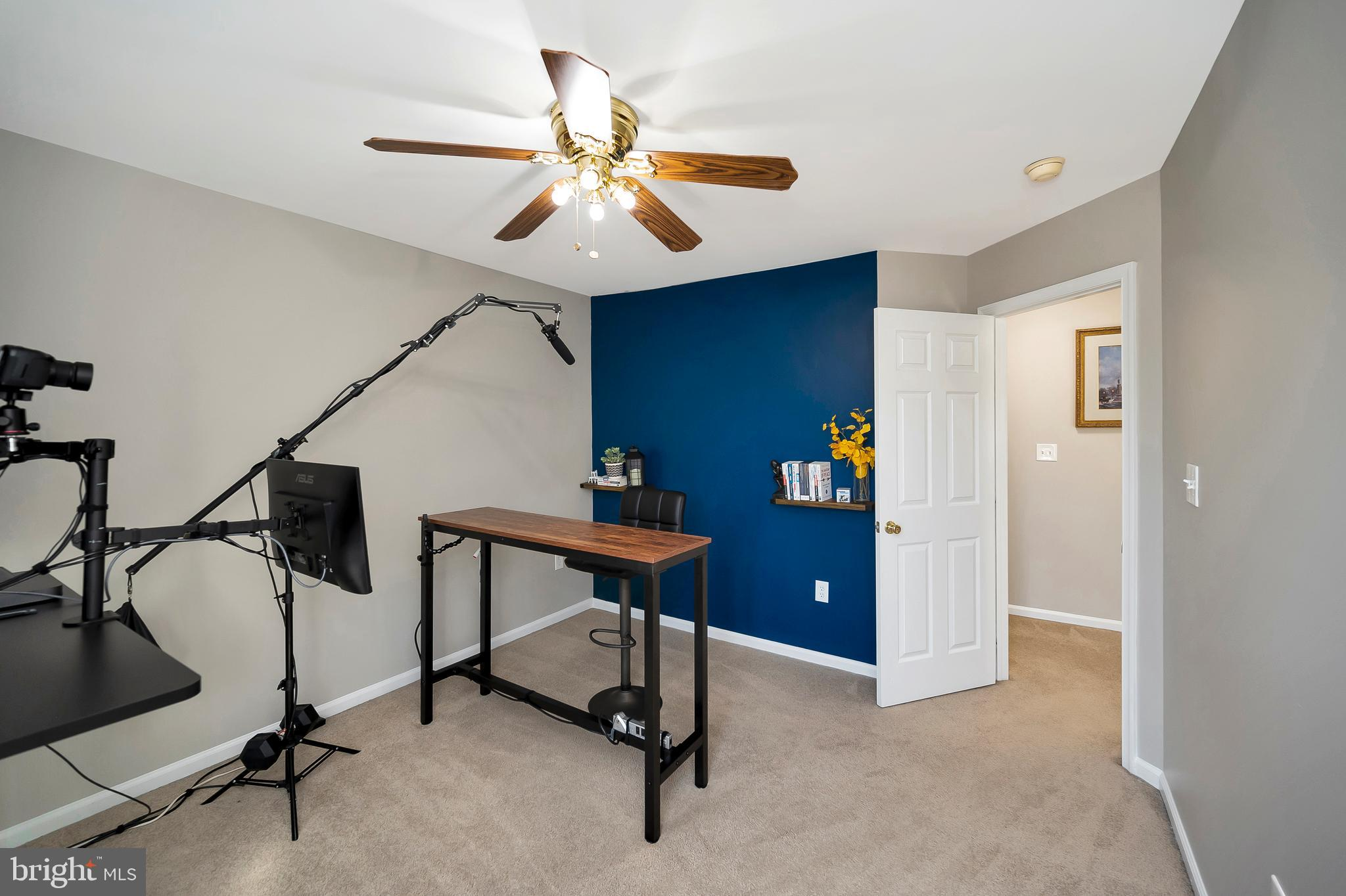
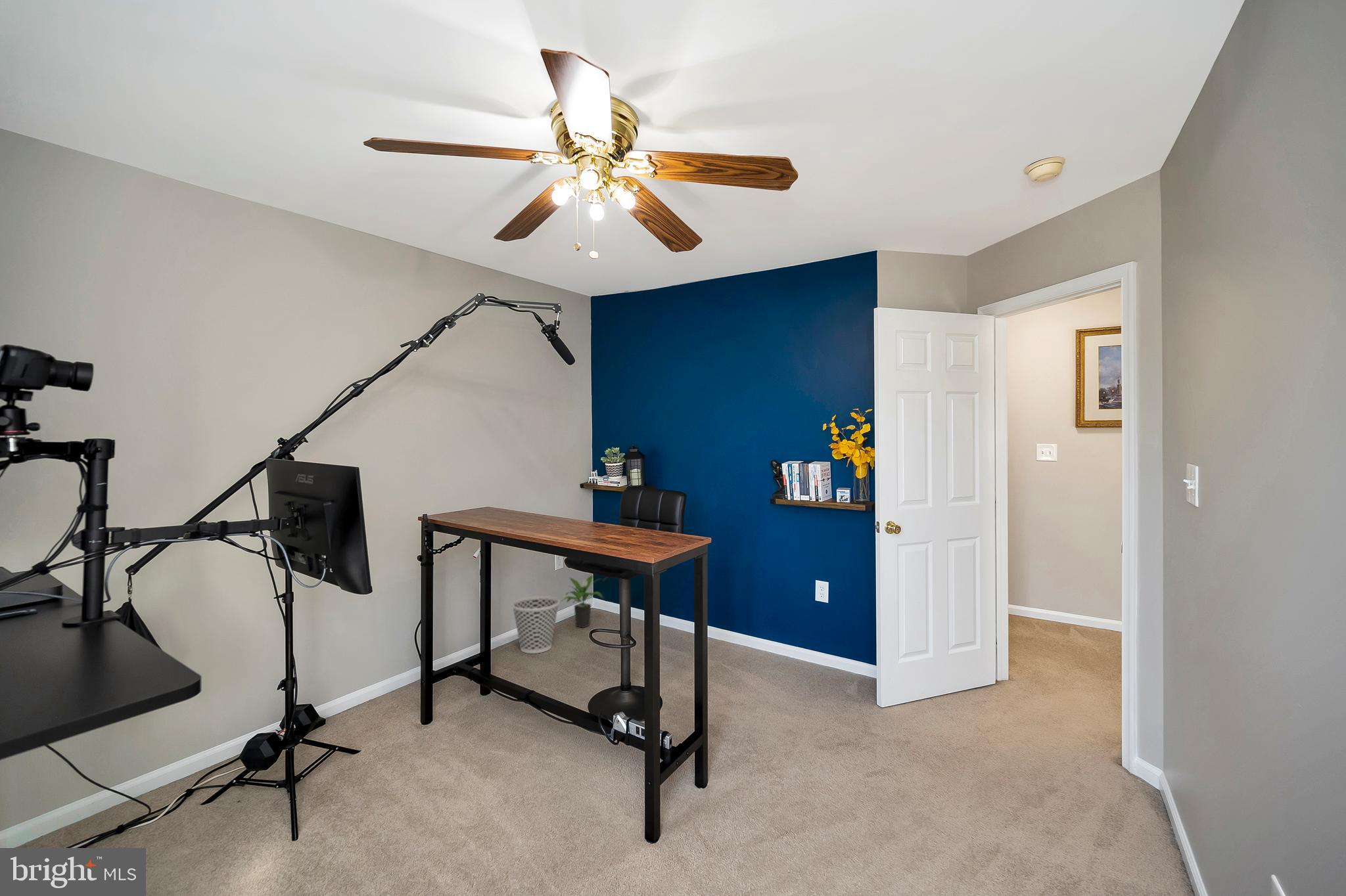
+ wastebasket [511,595,560,654]
+ potted plant [561,575,605,629]
